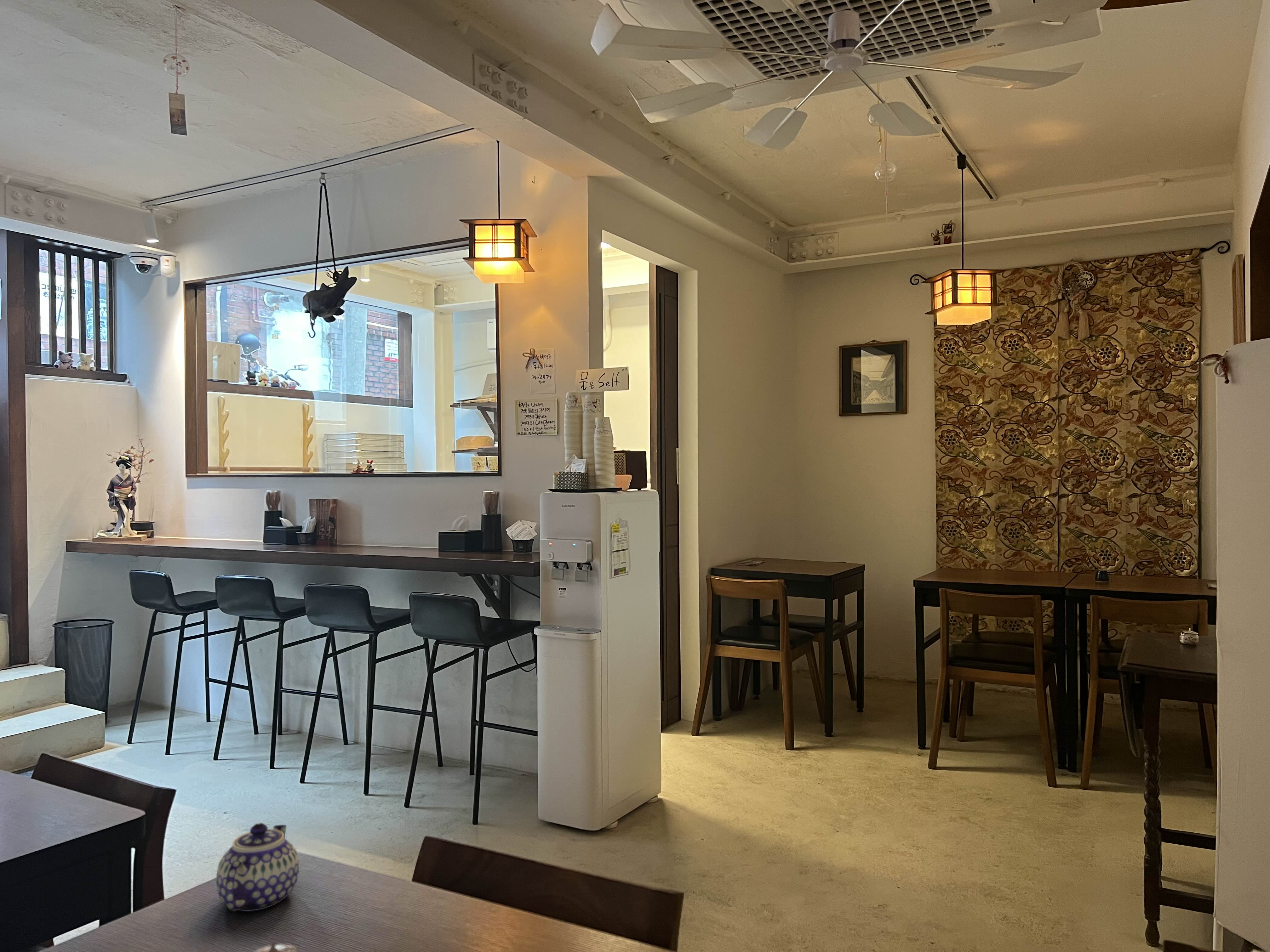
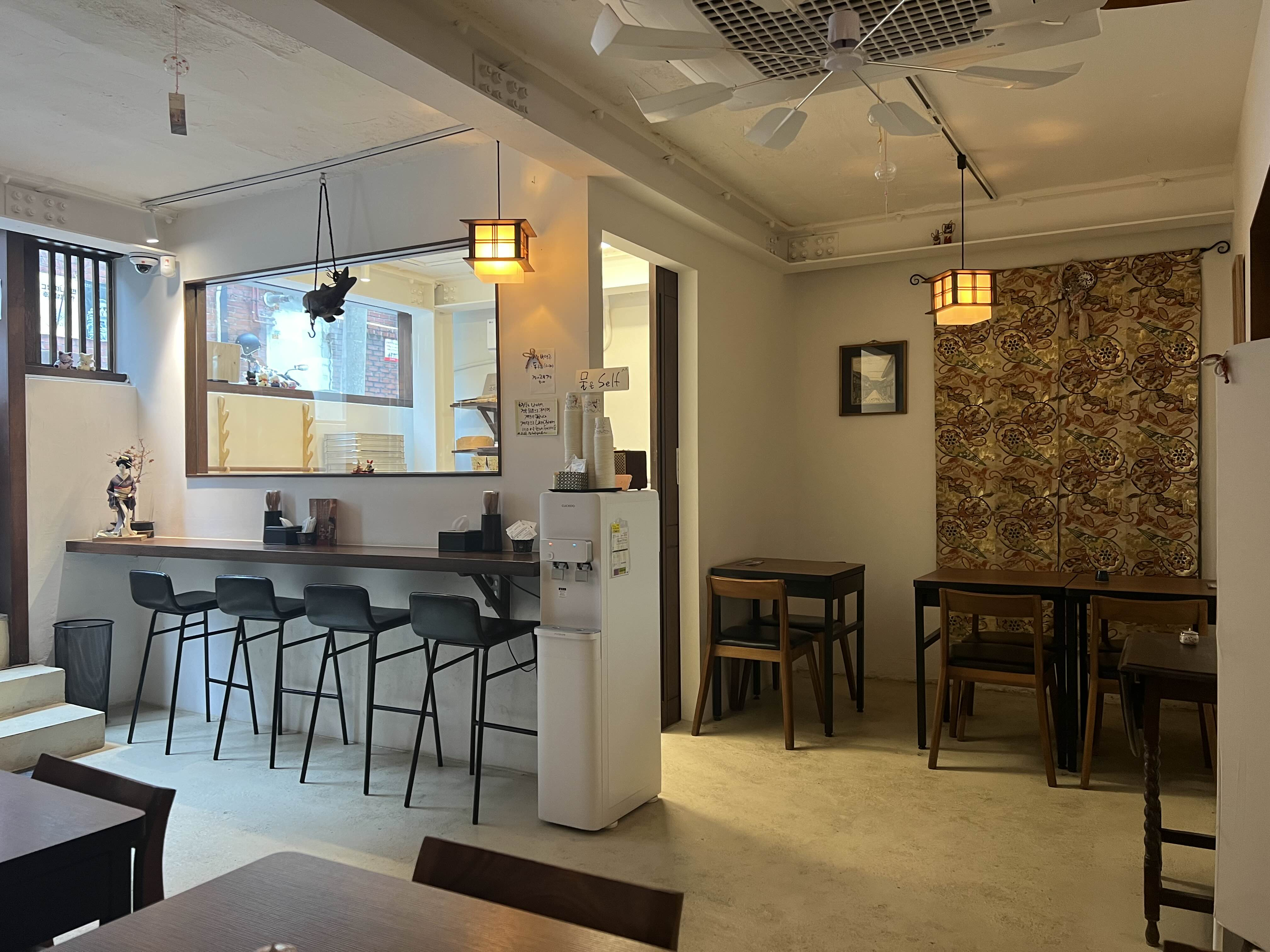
- teapot [216,822,300,911]
